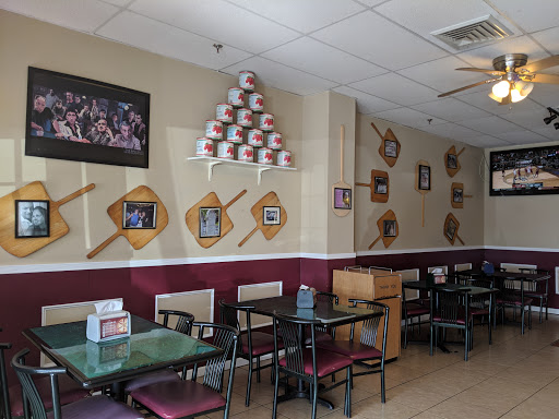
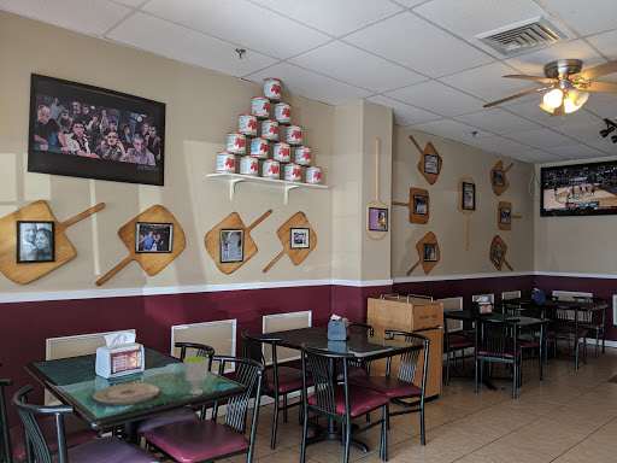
+ plate [92,382,161,406]
+ cup [182,356,210,395]
